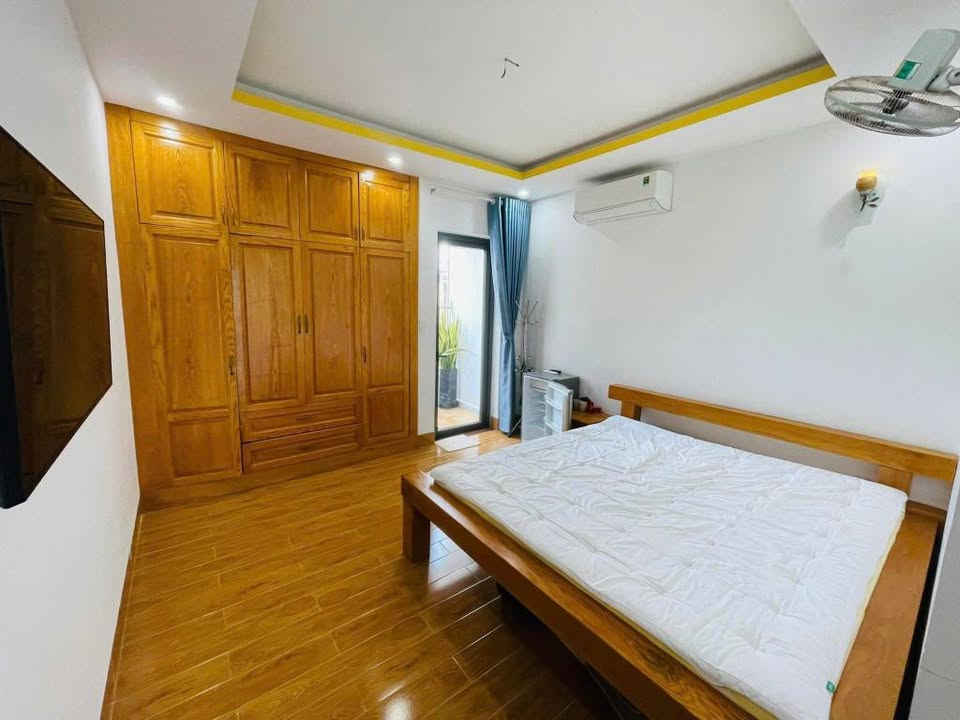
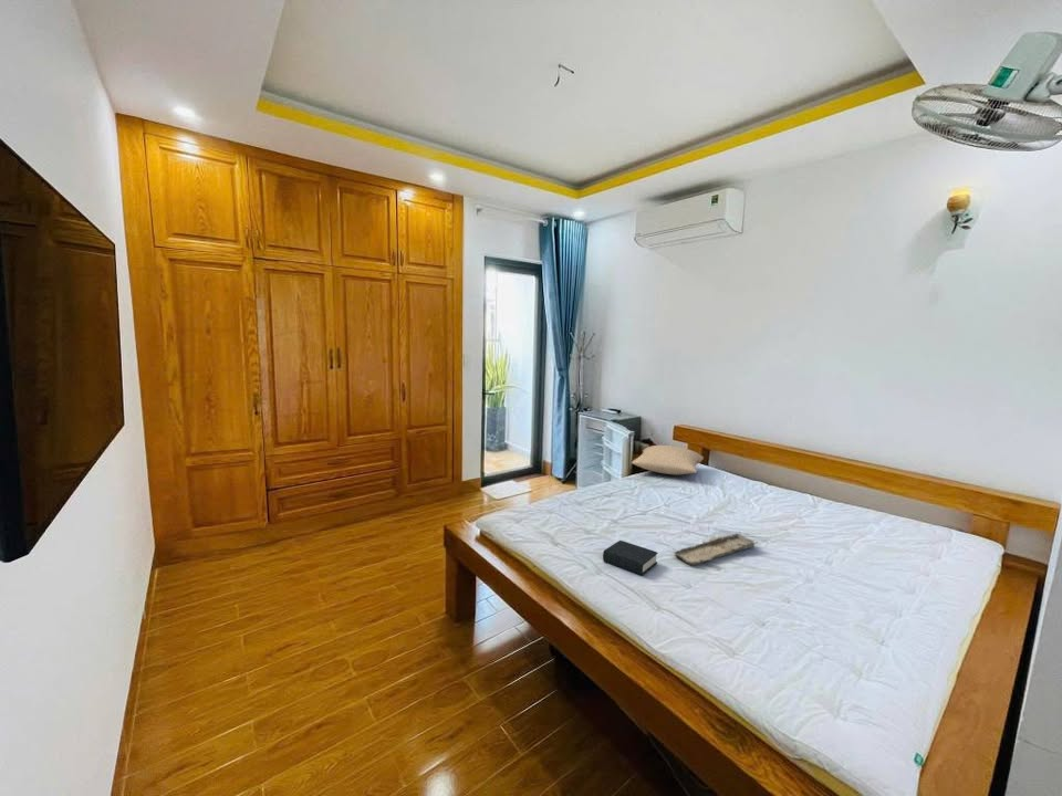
+ pillow [631,444,705,475]
+ tray [671,531,760,567]
+ book [602,540,659,576]
